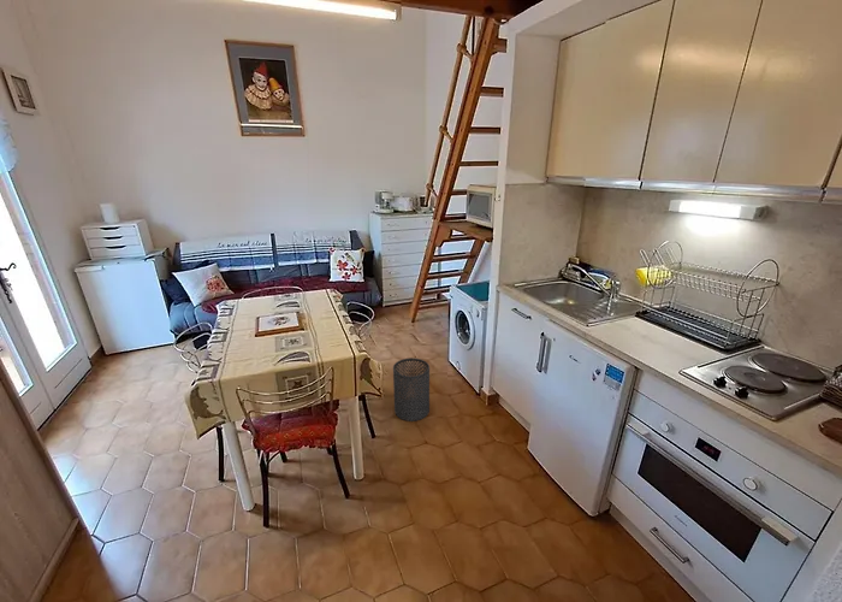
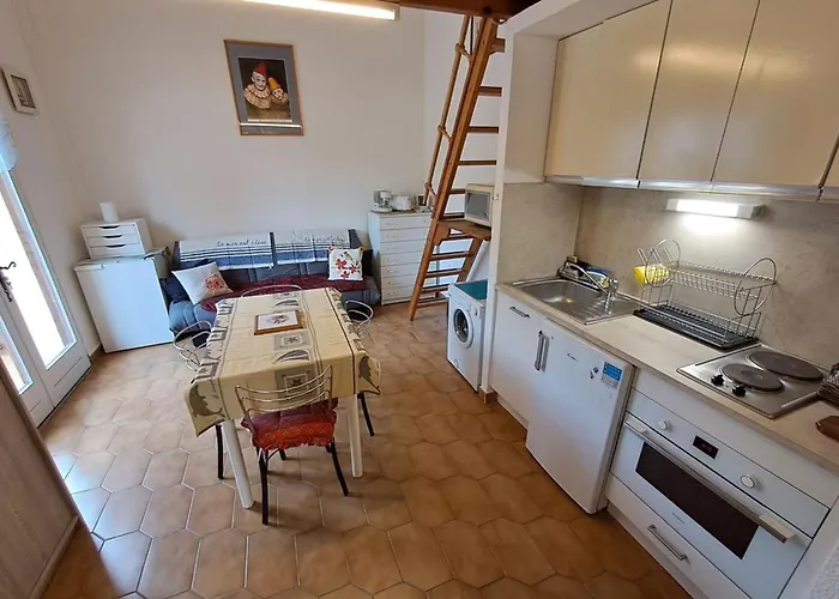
- trash can [392,356,431,423]
